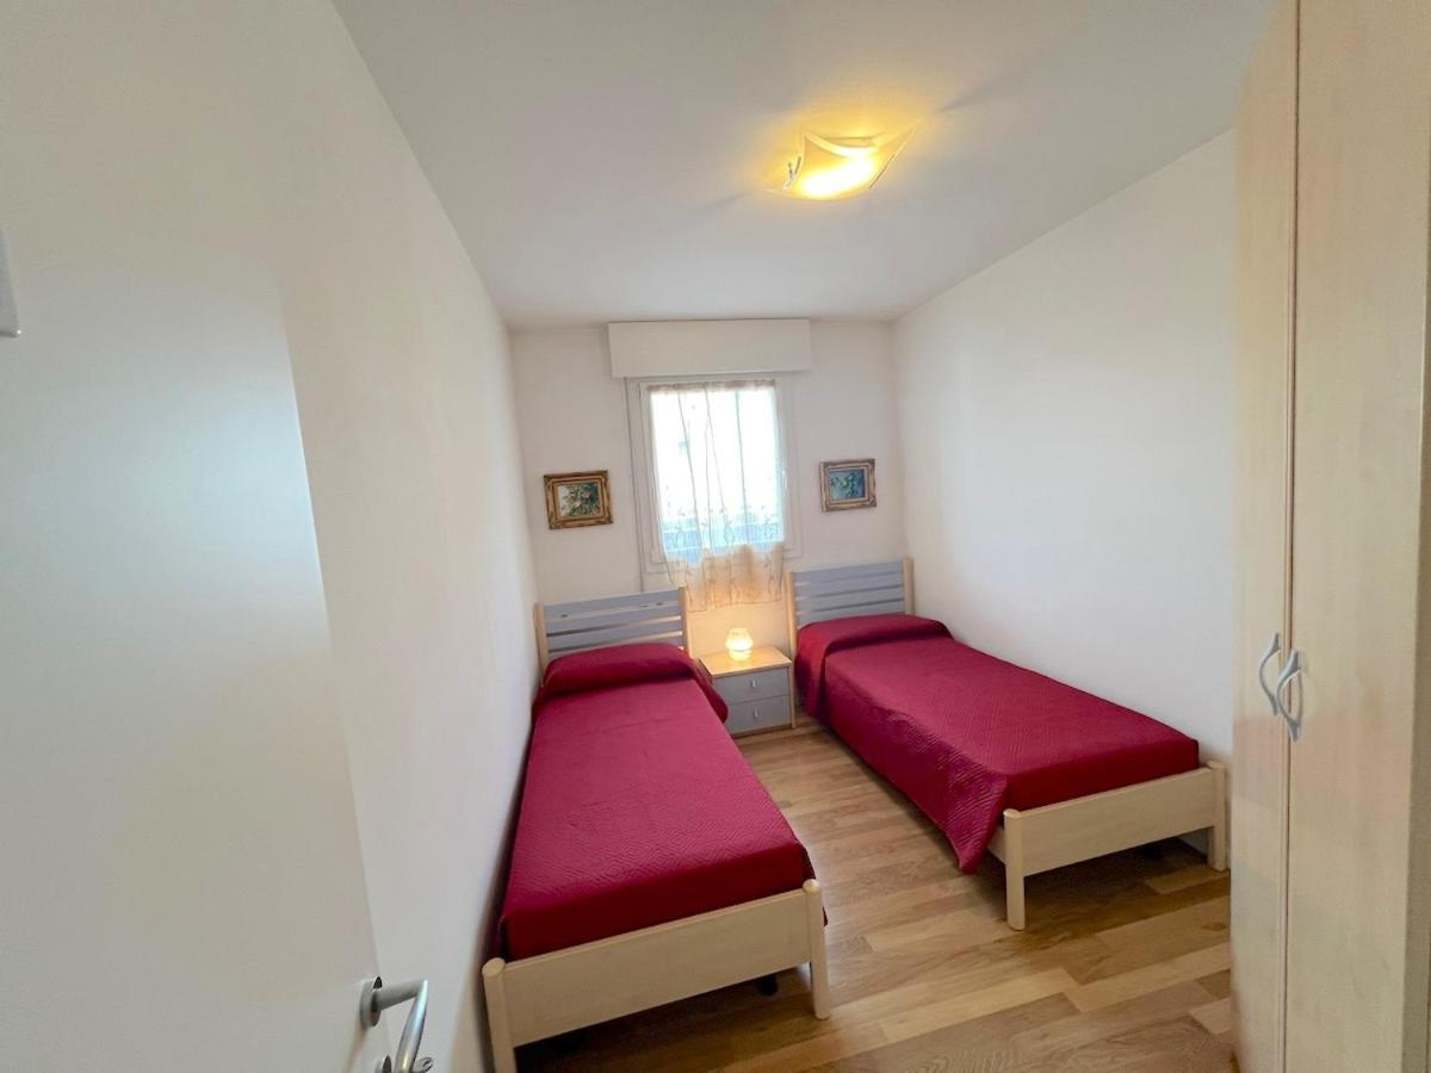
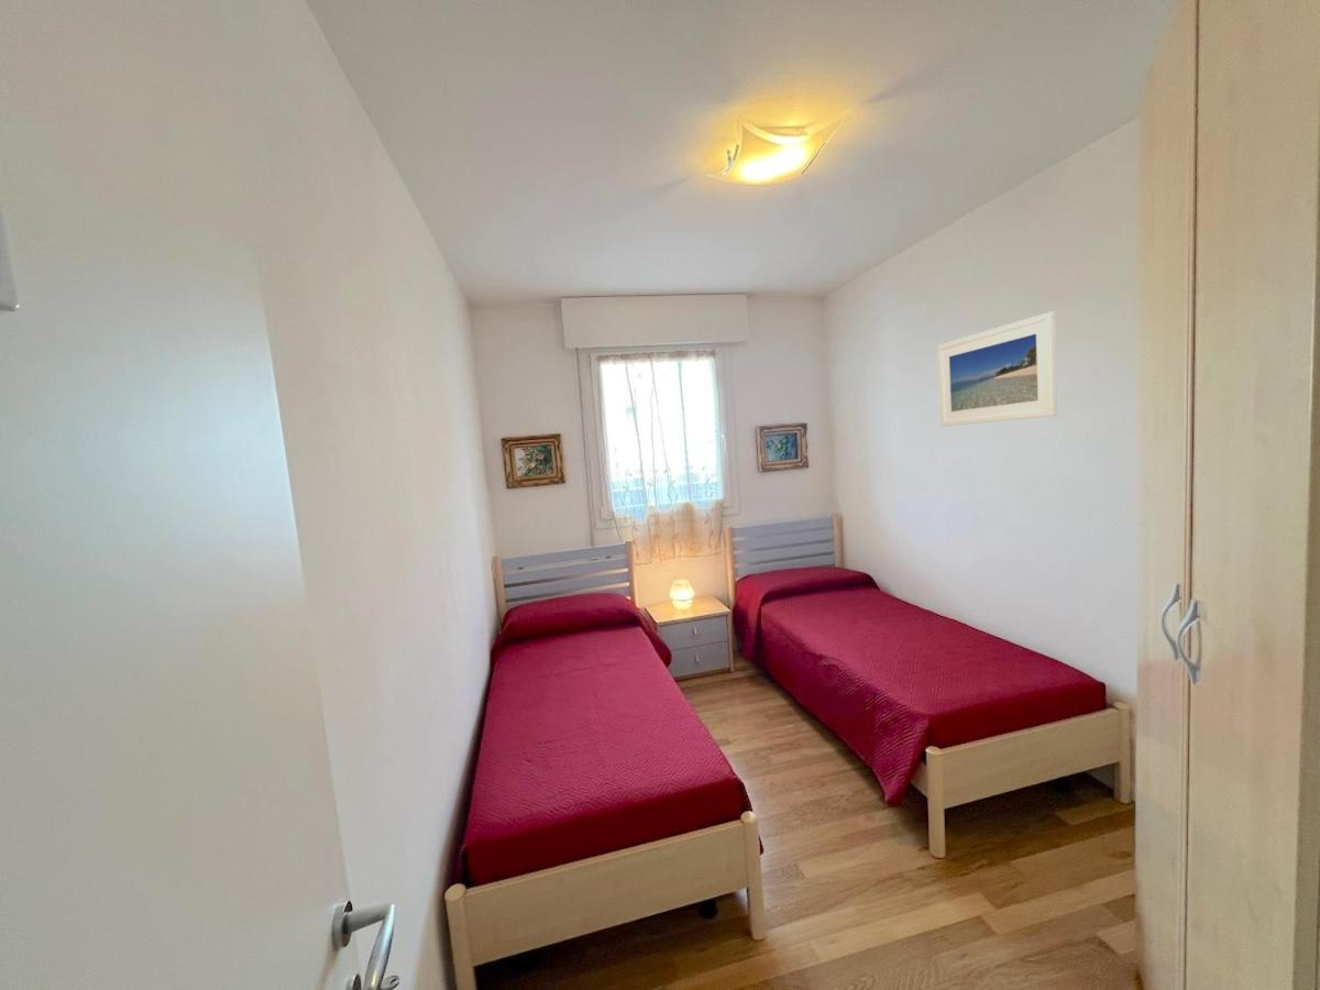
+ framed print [937,311,1058,428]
